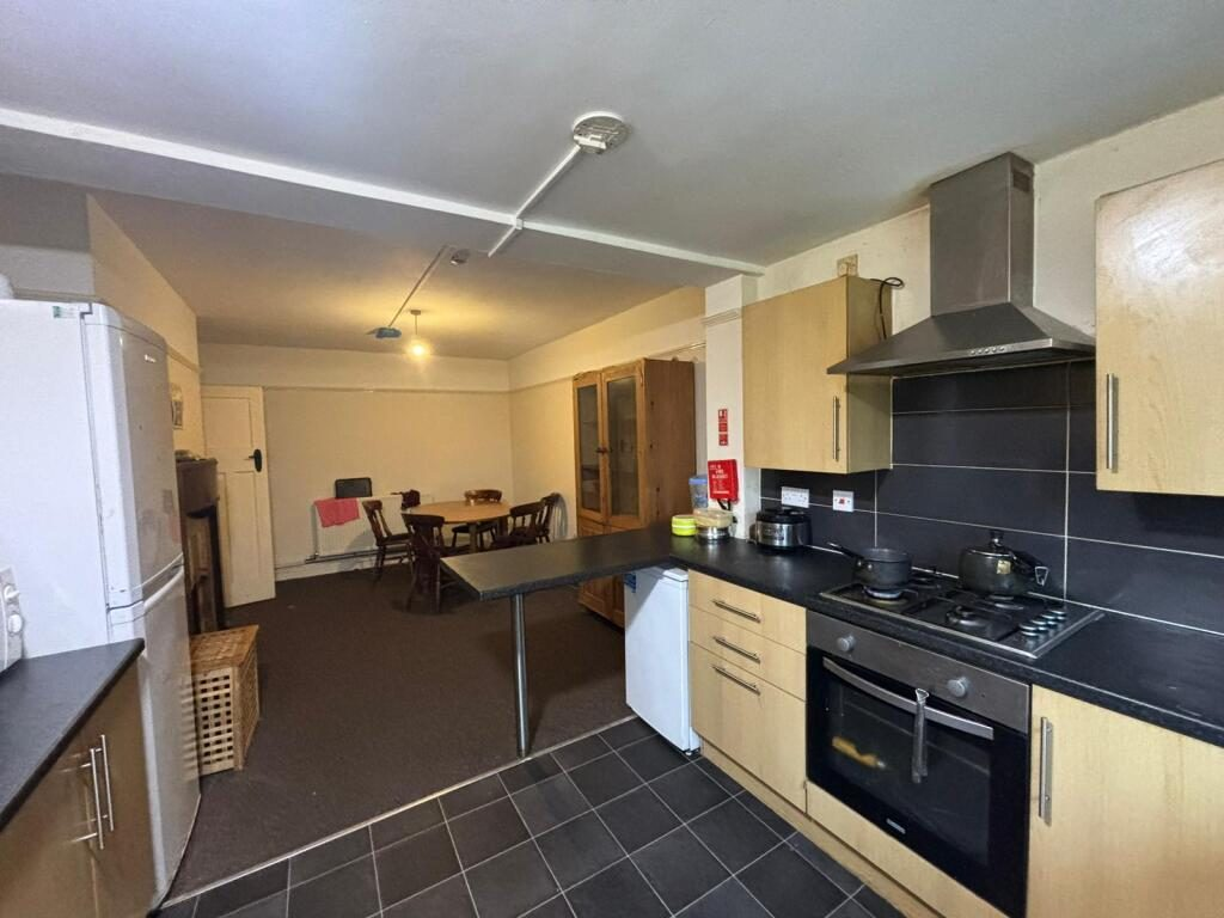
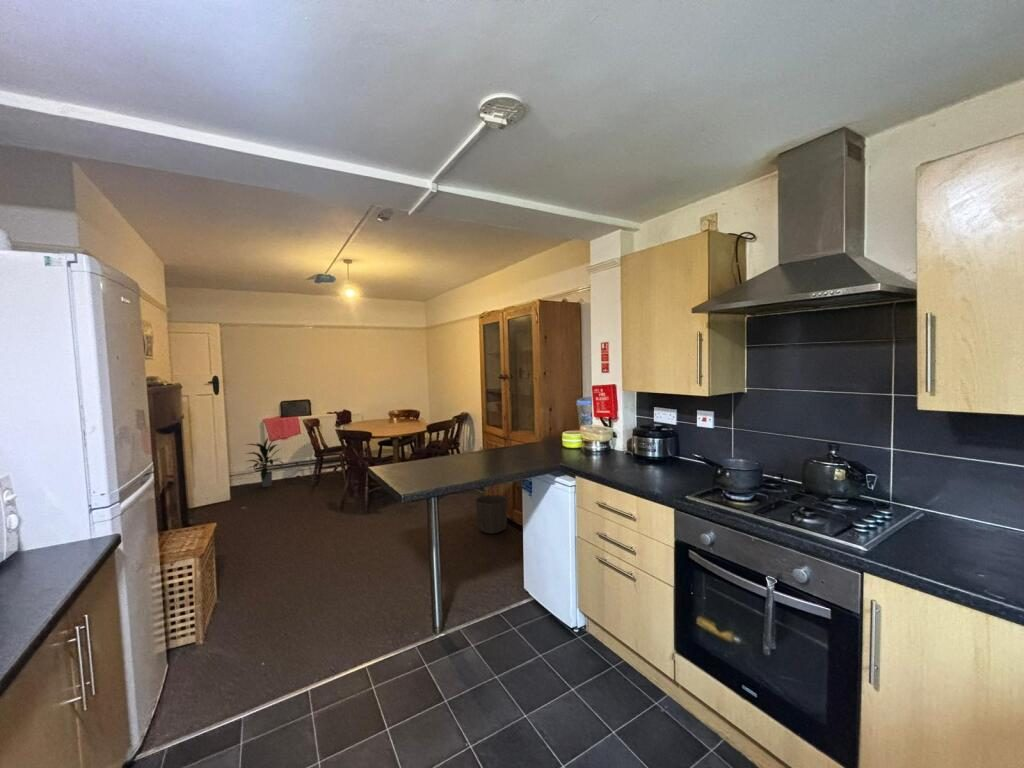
+ waste basket [474,494,509,535]
+ indoor plant [244,437,286,488]
